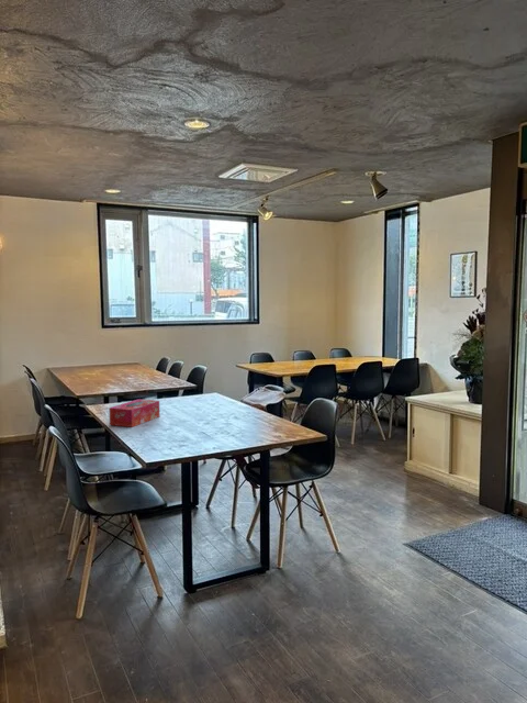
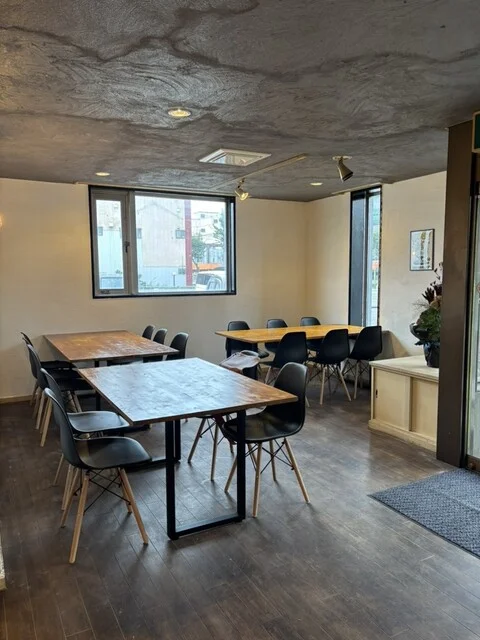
- tissue box [108,398,160,428]
